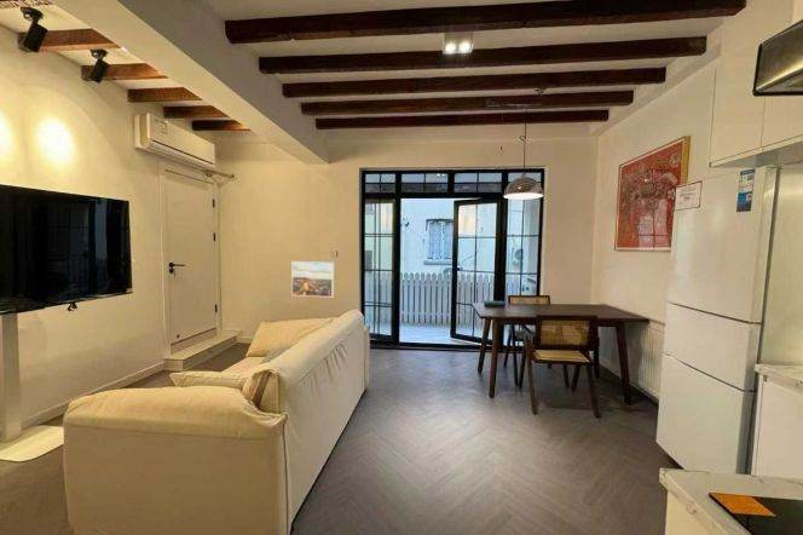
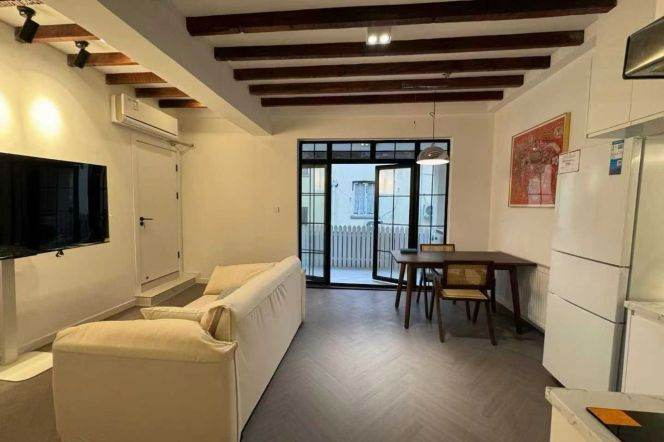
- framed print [290,260,335,298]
